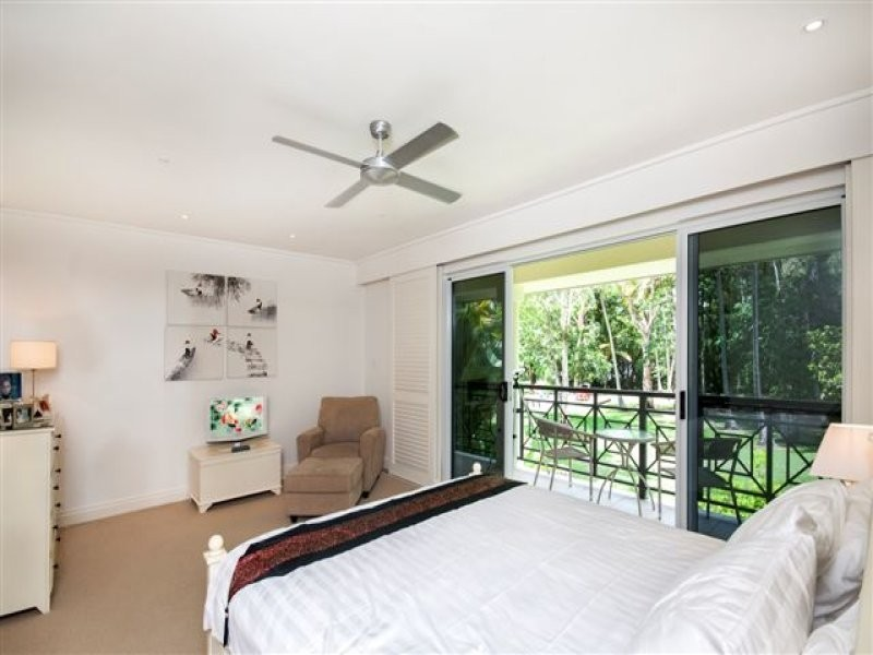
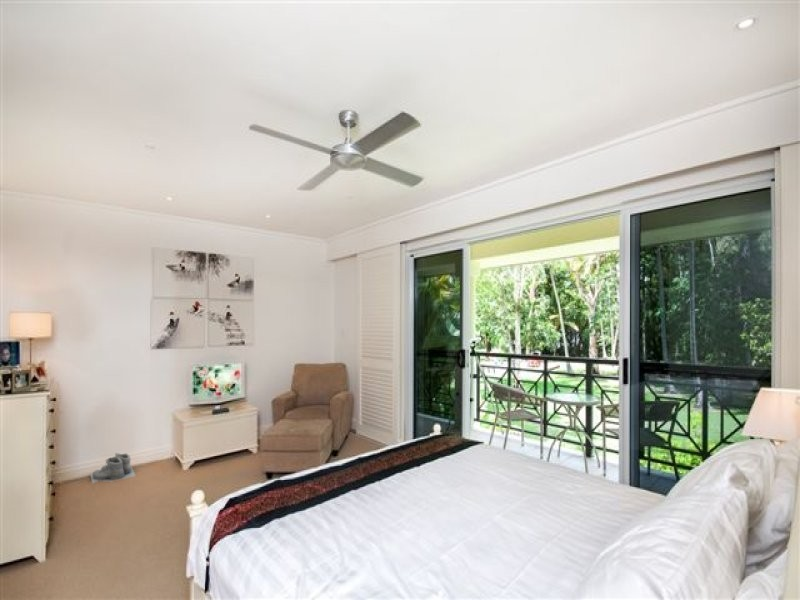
+ boots [89,452,137,484]
